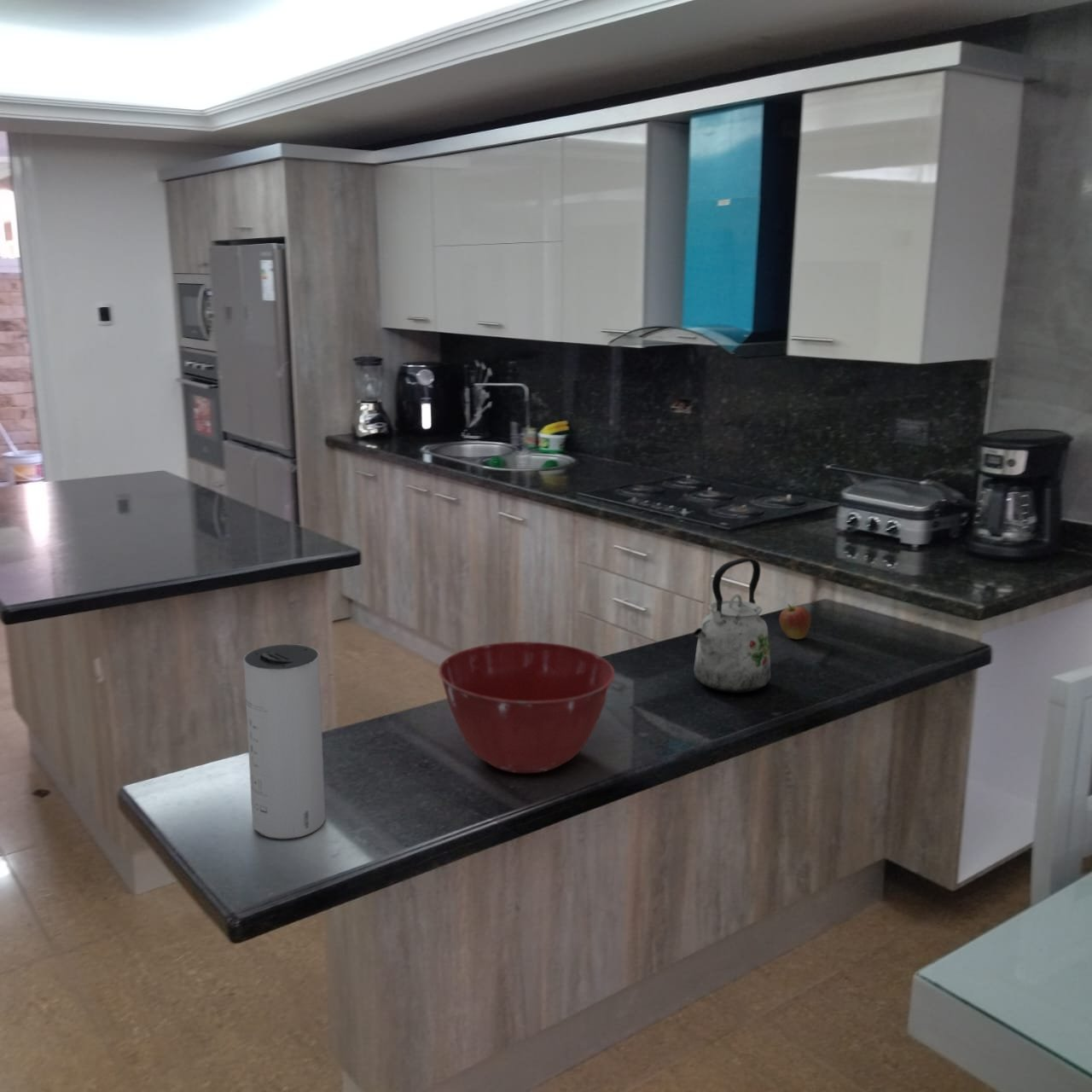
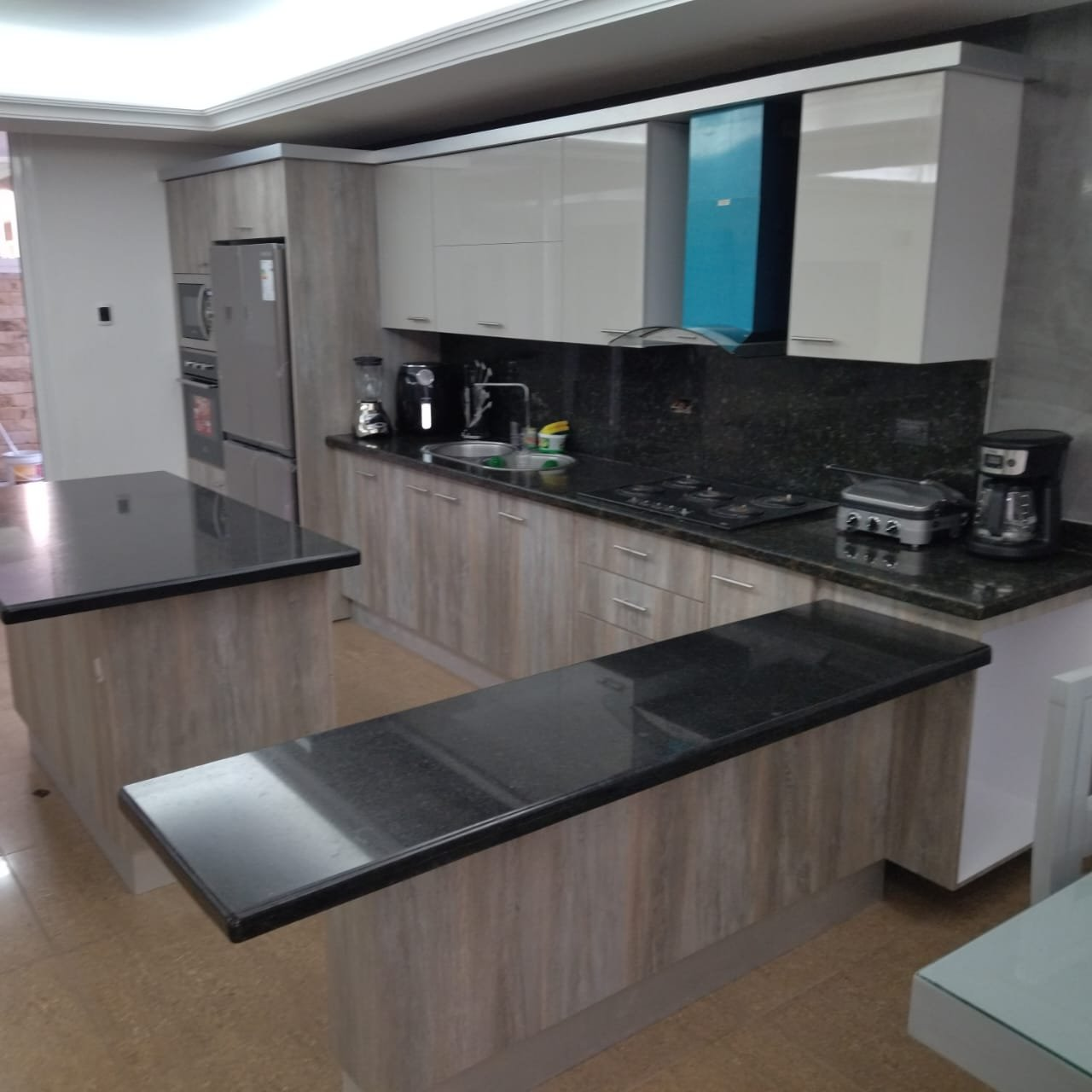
- fruit [778,603,812,640]
- kettle [693,557,771,694]
- speaker [243,643,326,840]
- mixing bowl [438,641,616,774]
